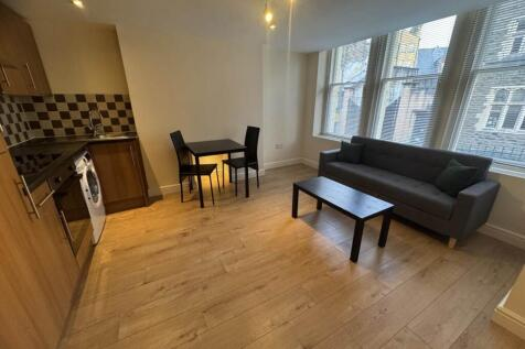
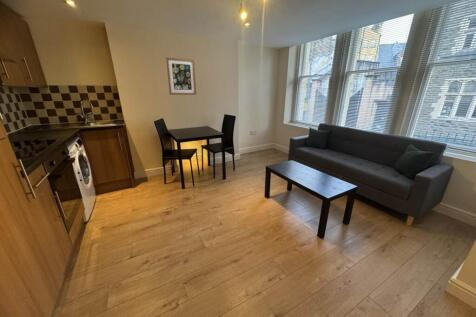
+ wall art [165,56,198,96]
